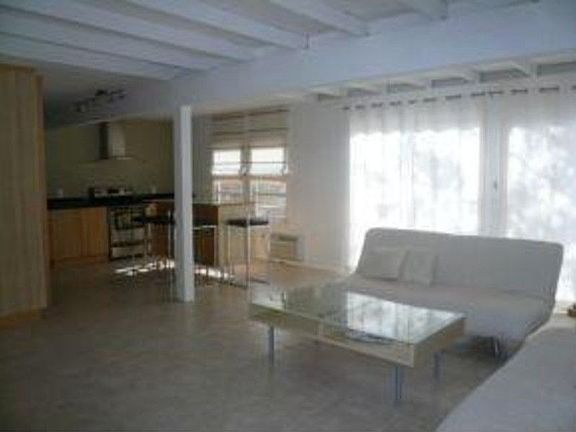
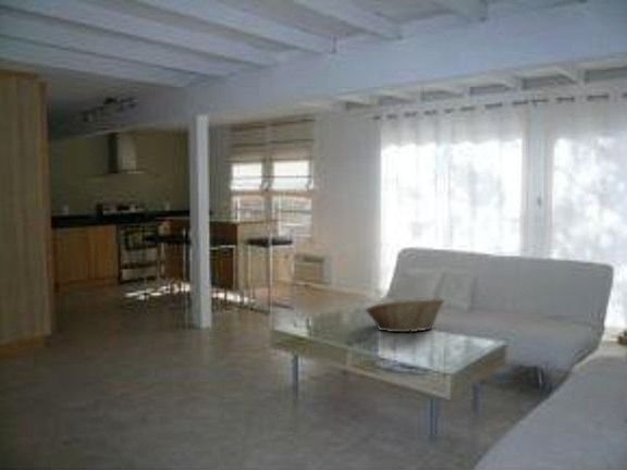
+ fruit basket [365,297,445,333]
